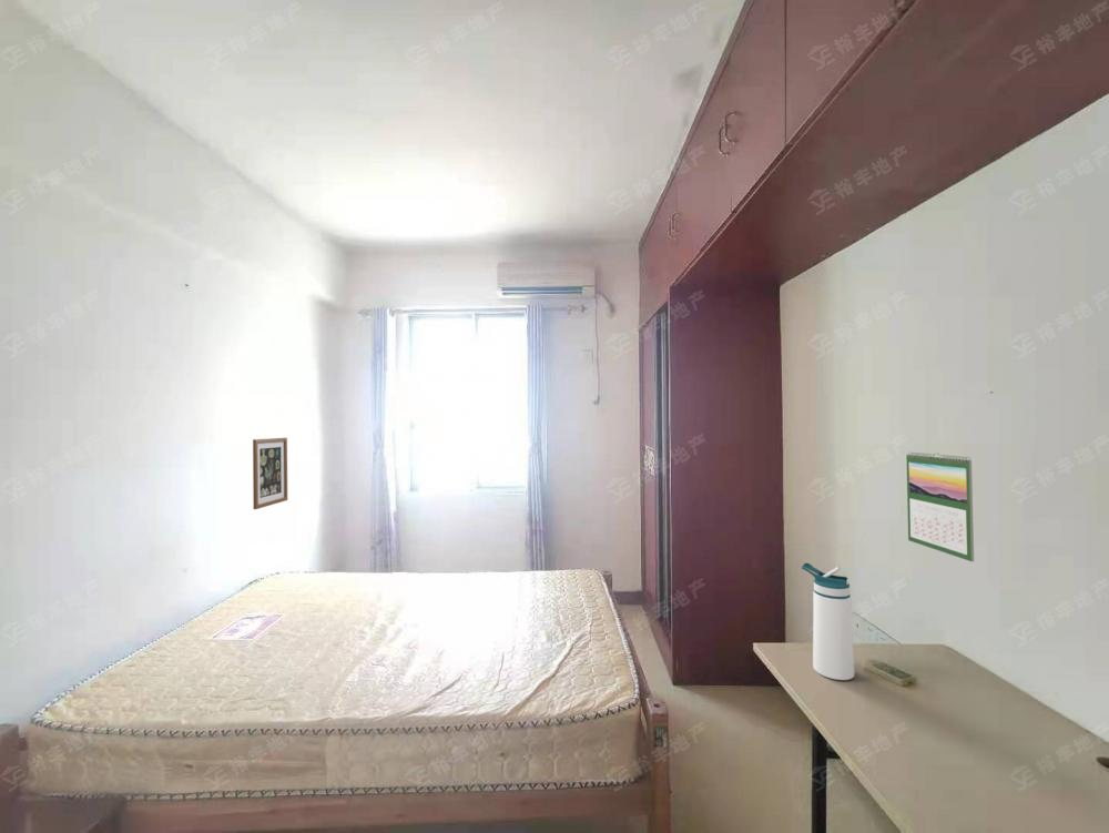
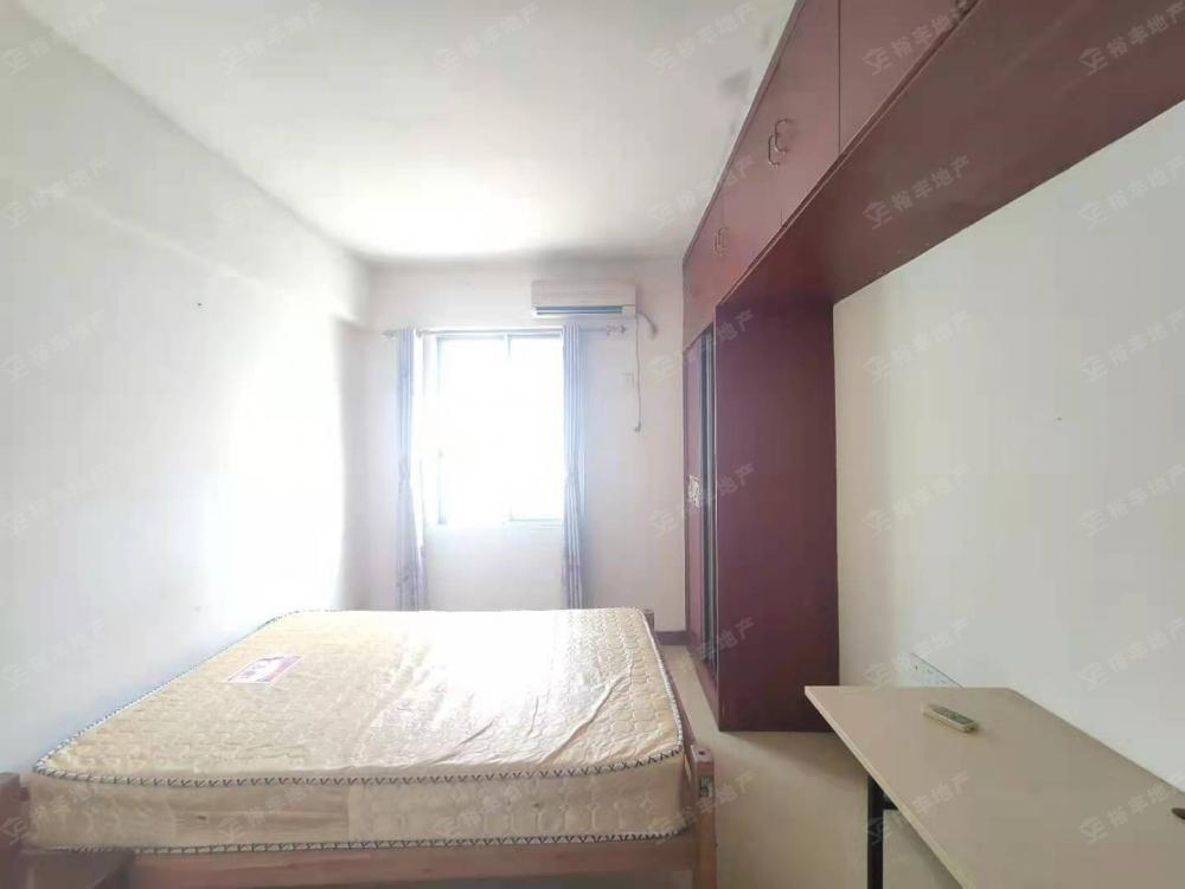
- calendar [905,451,975,562]
- water bottle [801,562,855,681]
- wall art [252,437,288,510]
